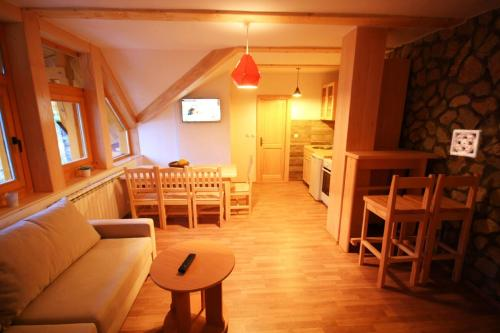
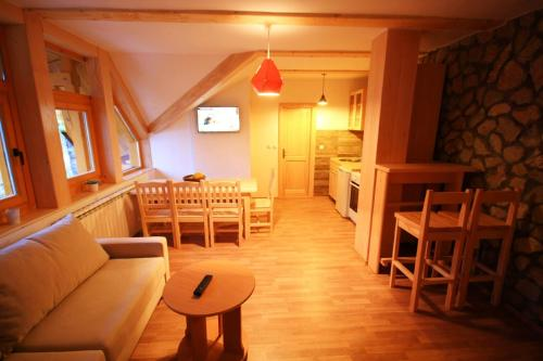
- wall ornament [449,129,483,159]
